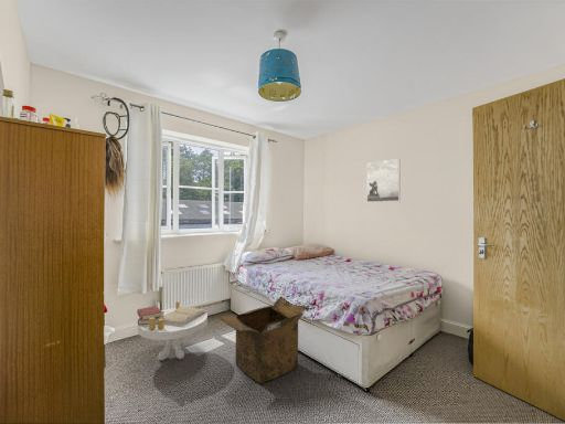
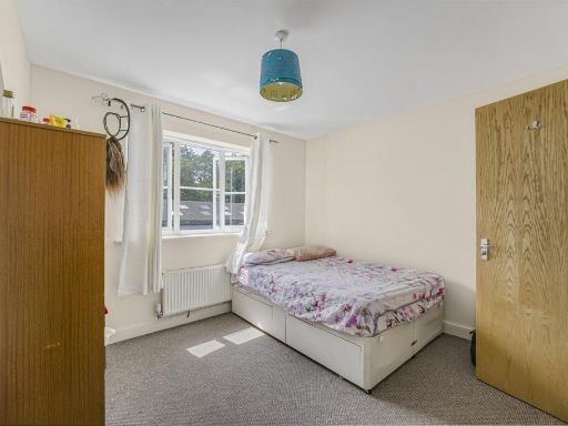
- side table [136,300,209,361]
- cardboard box [217,295,309,385]
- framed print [366,158,402,203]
